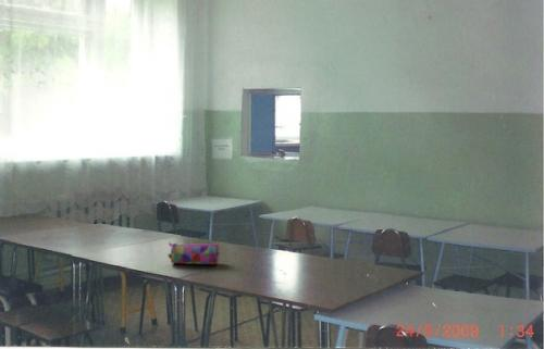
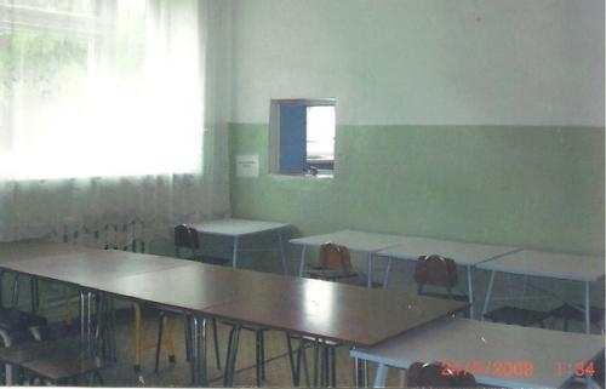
- pencil case [168,241,221,265]
